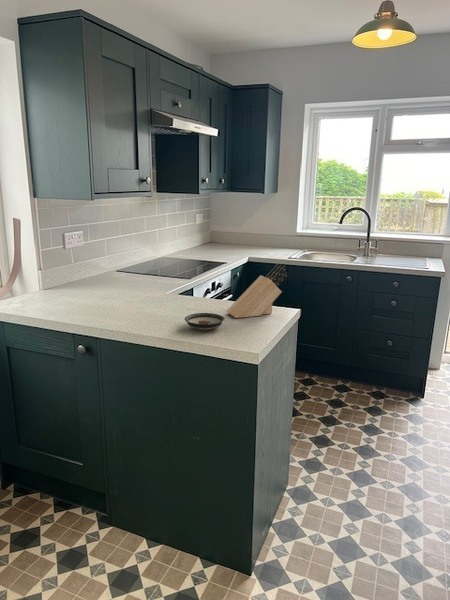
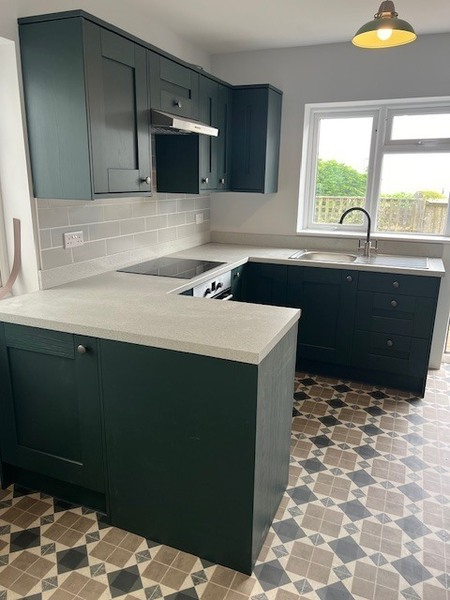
- knife block [226,263,289,319]
- saucer [184,312,225,331]
